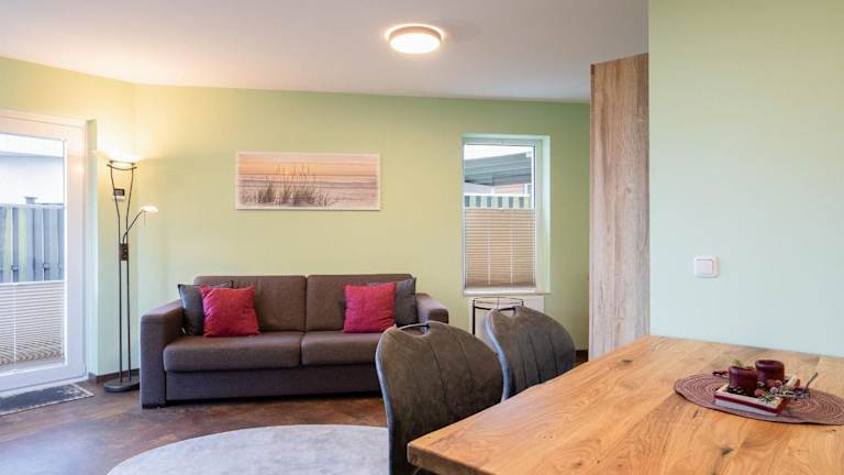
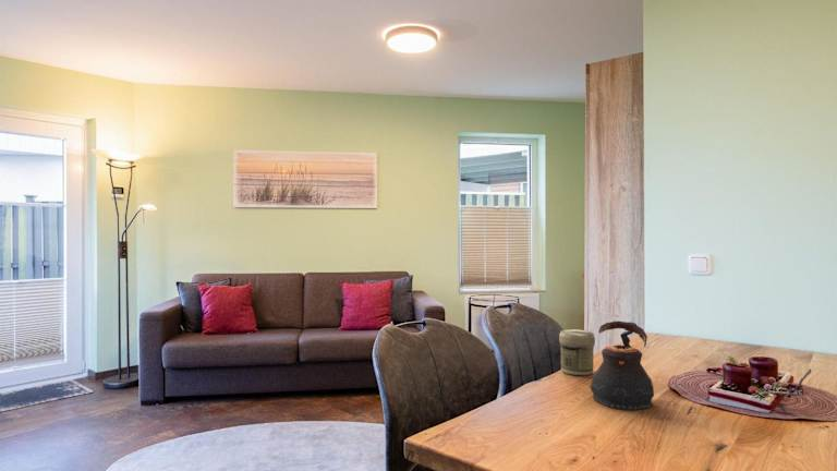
+ teapot [590,319,655,411]
+ jar [558,328,596,376]
